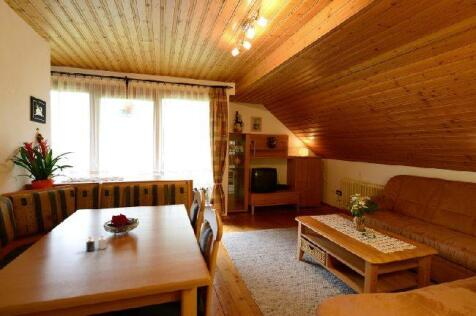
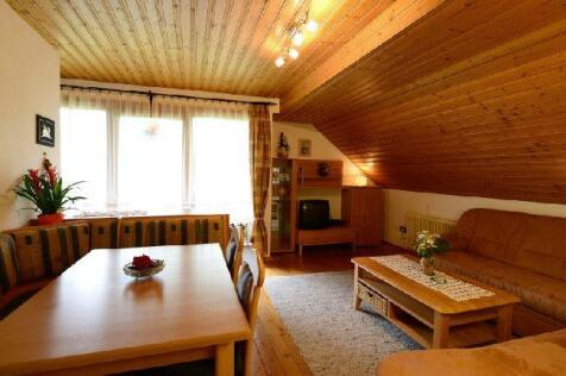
- candle [85,233,107,252]
